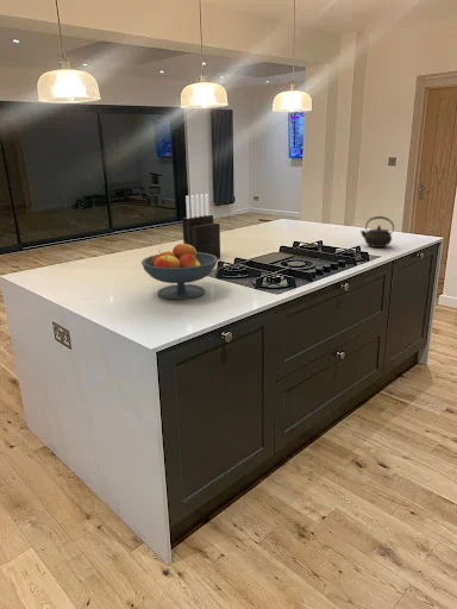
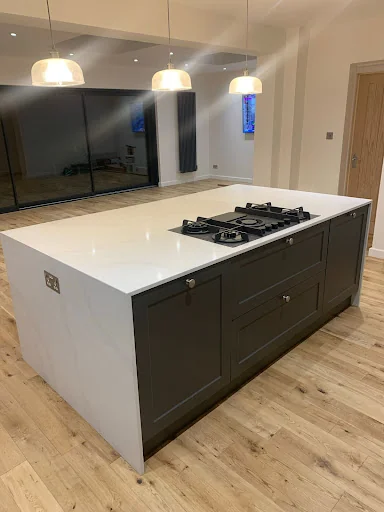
- knife block [181,193,221,259]
- kettle [359,215,395,249]
- fruit bowl [140,243,219,301]
